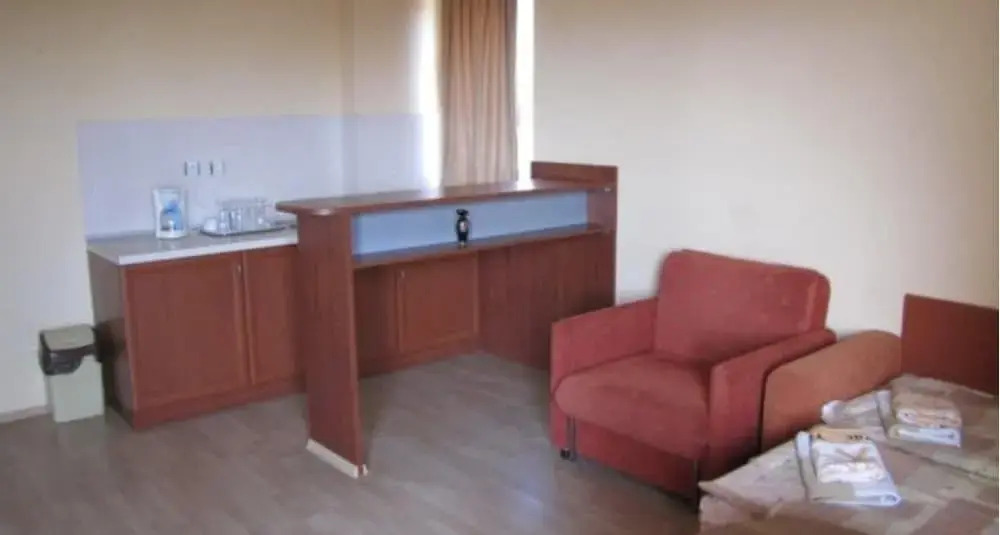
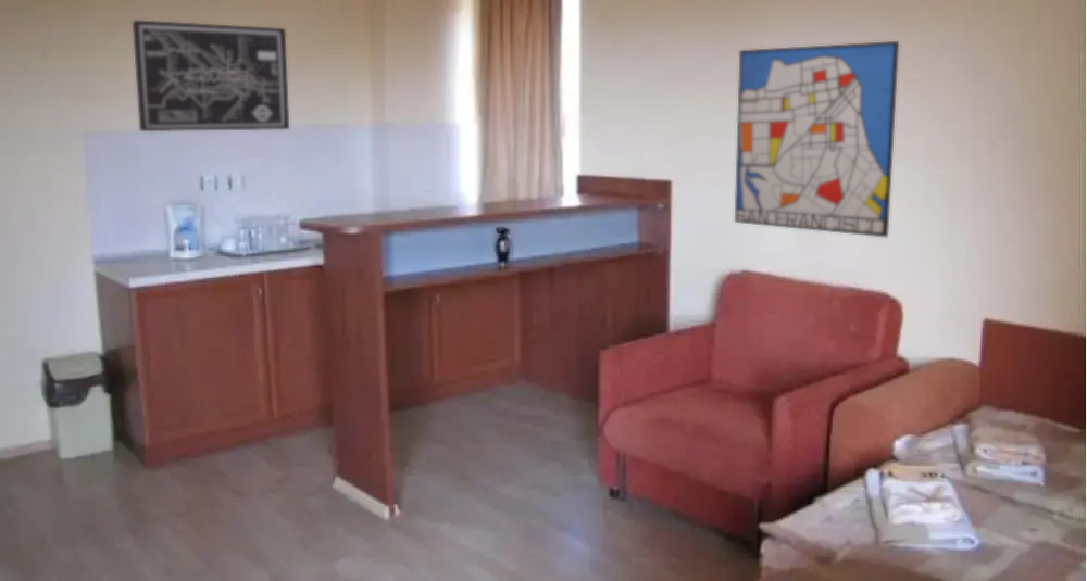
+ wall art [132,20,290,132]
+ wall art [734,40,900,238]
